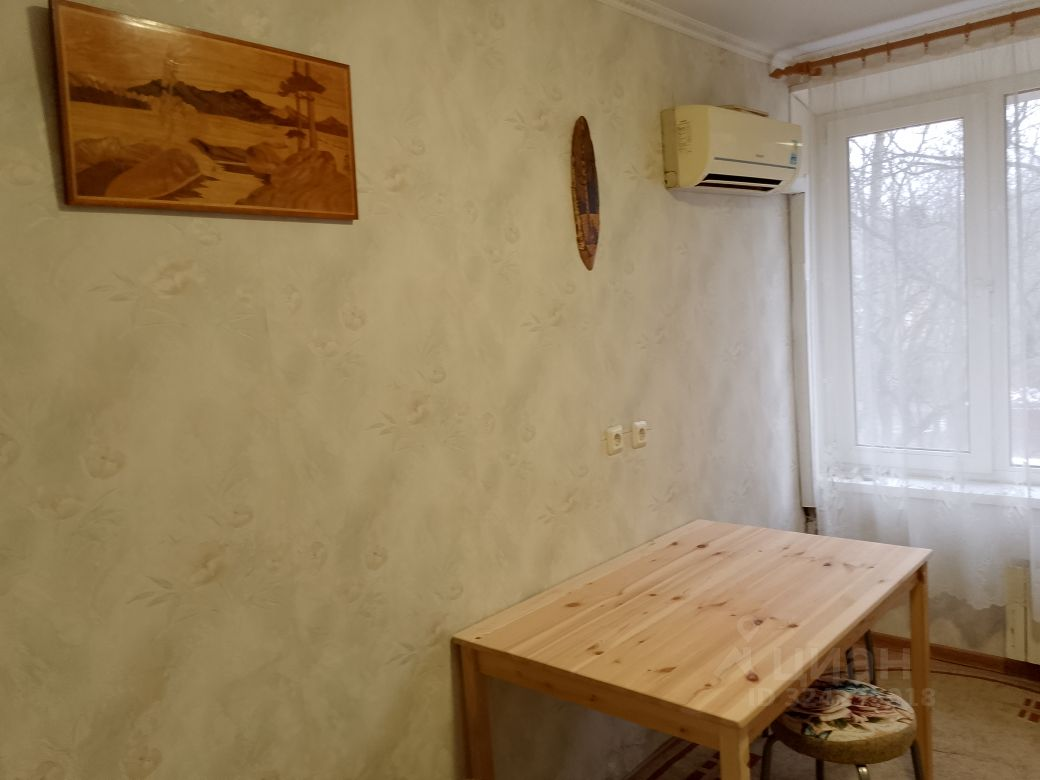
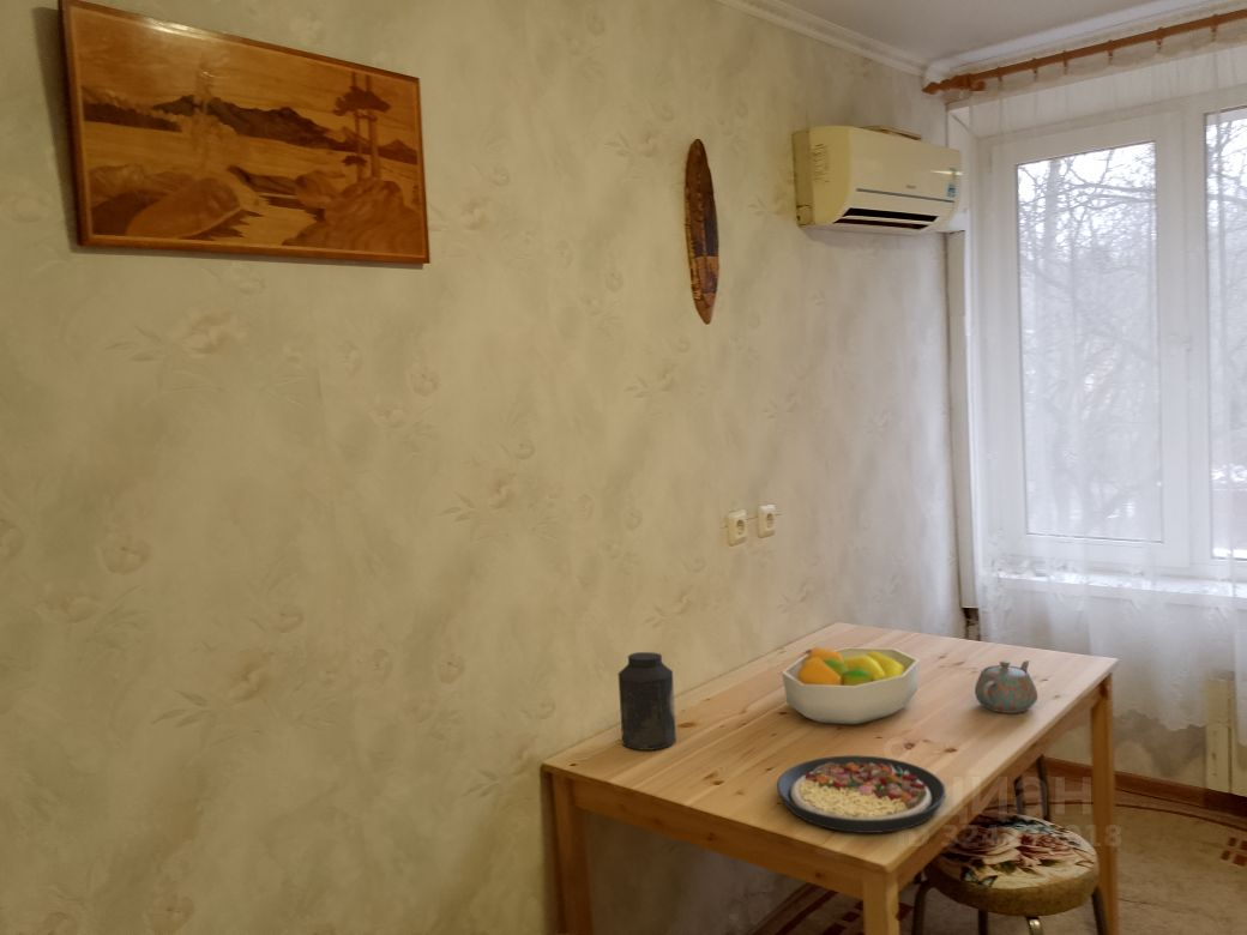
+ fruit bowl [781,646,921,725]
+ plate [776,754,947,834]
+ teapot [974,659,1038,714]
+ canister [616,651,677,752]
